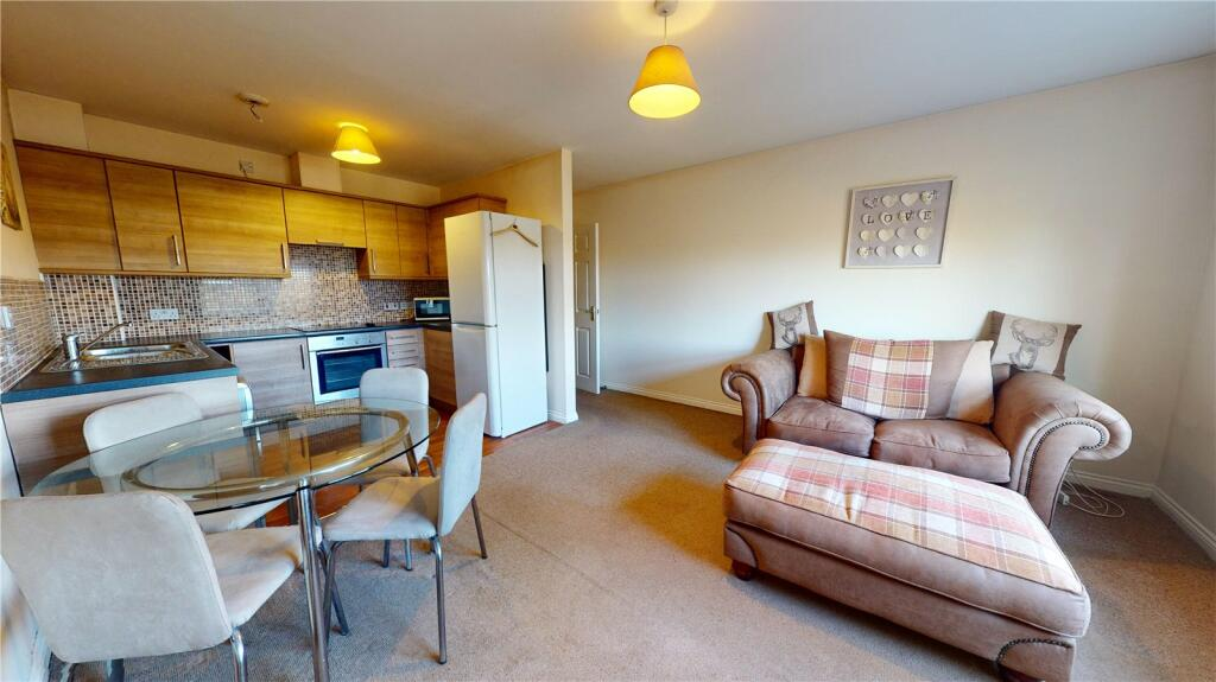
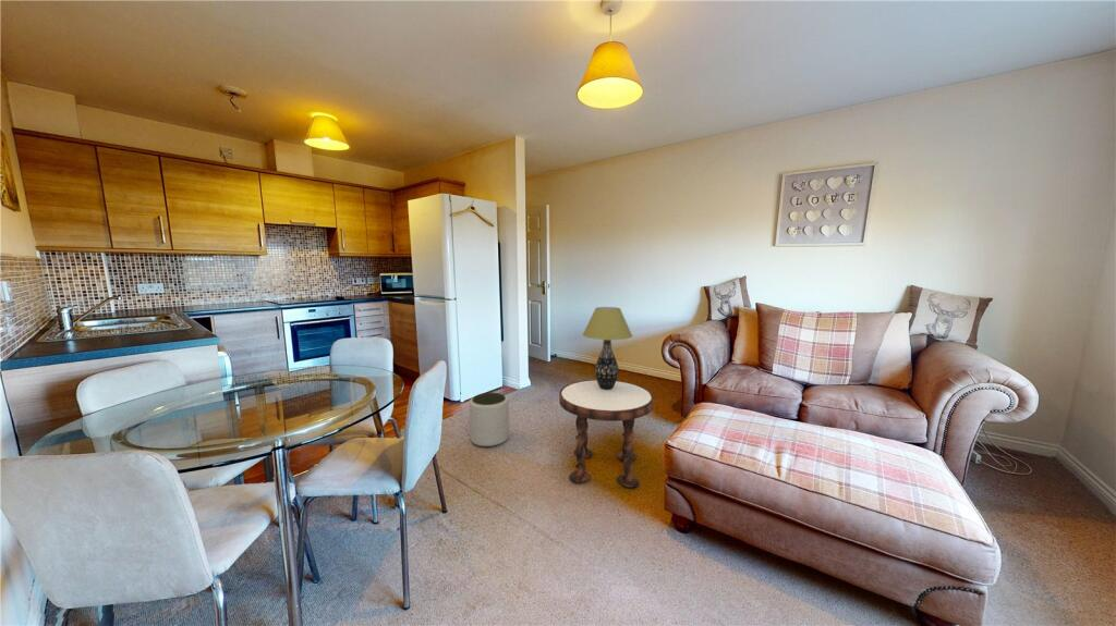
+ side table [558,379,655,489]
+ plant pot [469,392,510,447]
+ table lamp [582,306,633,390]
